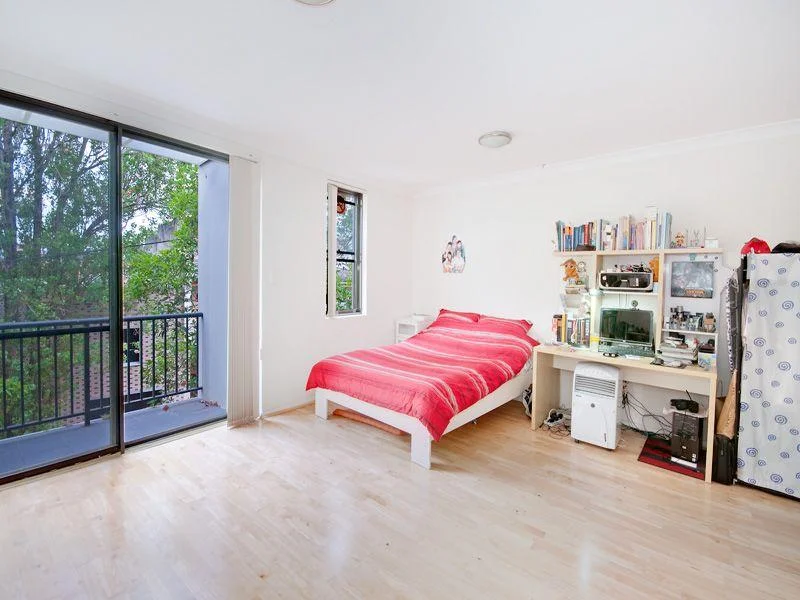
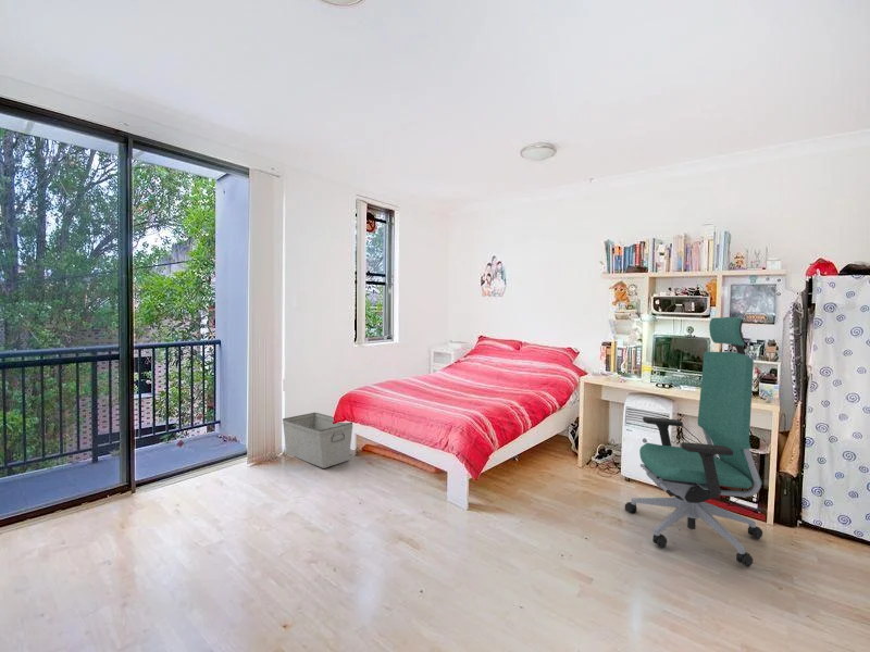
+ chair [624,316,763,568]
+ storage bin [282,412,353,469]
